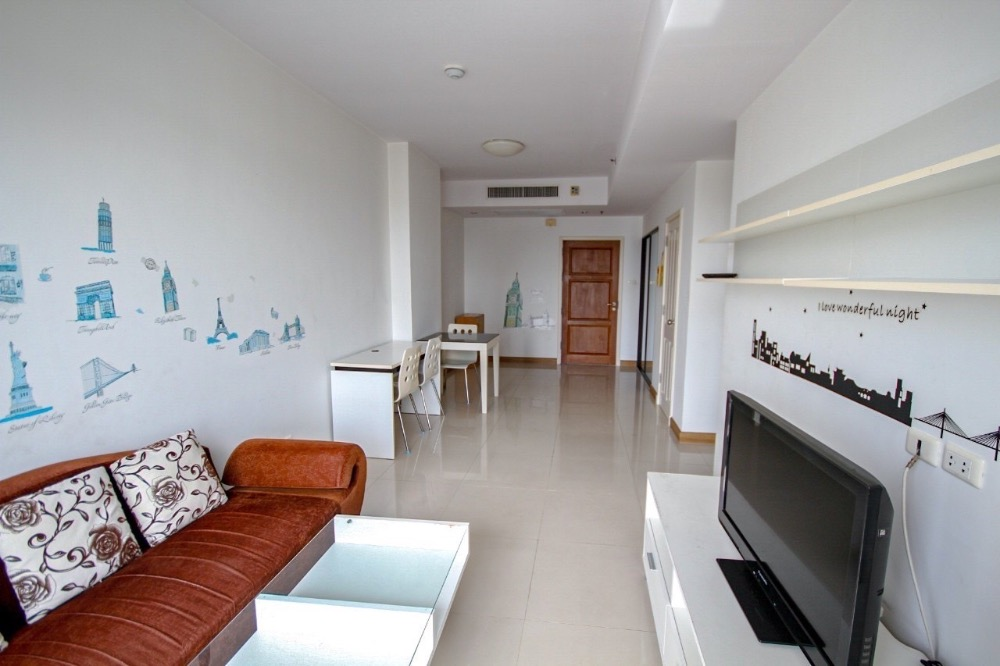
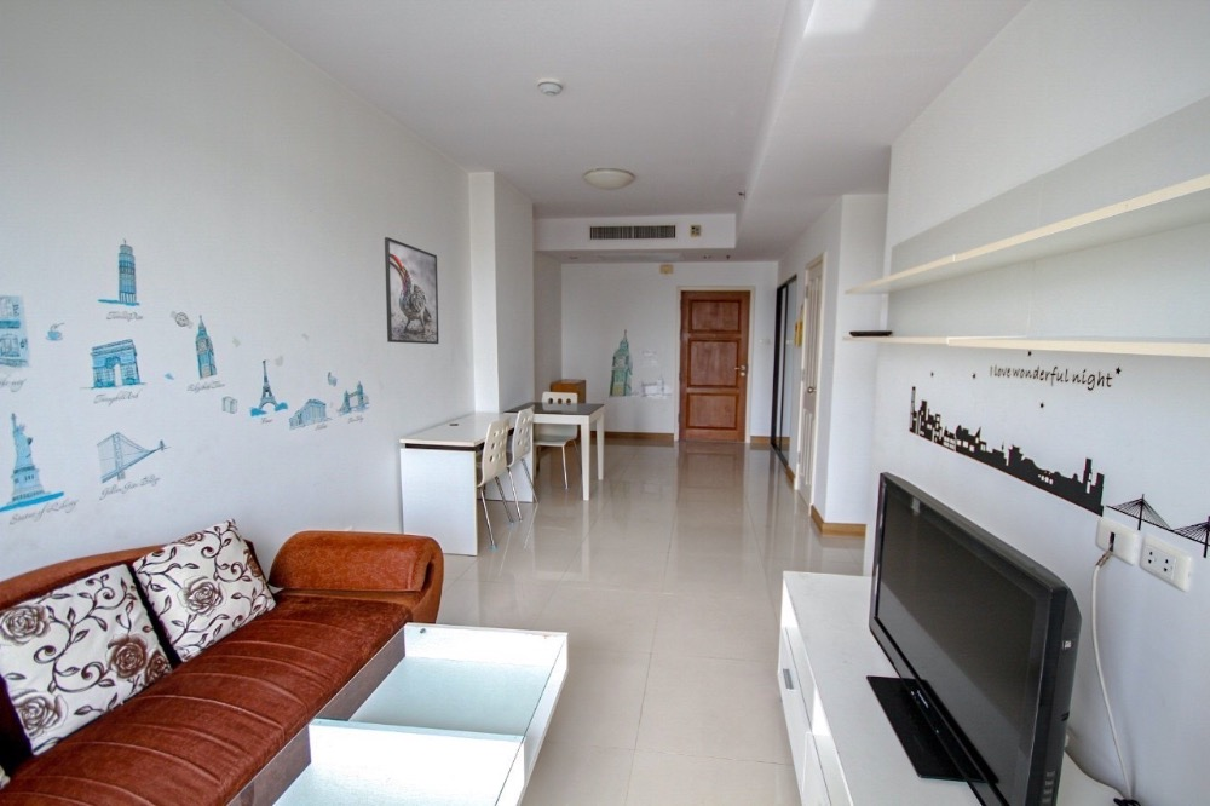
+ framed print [384,236,440,345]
